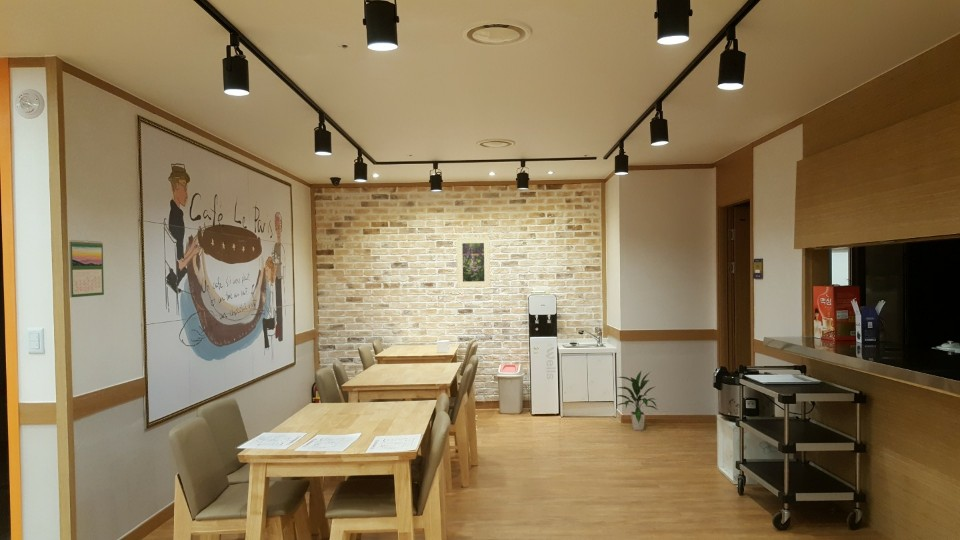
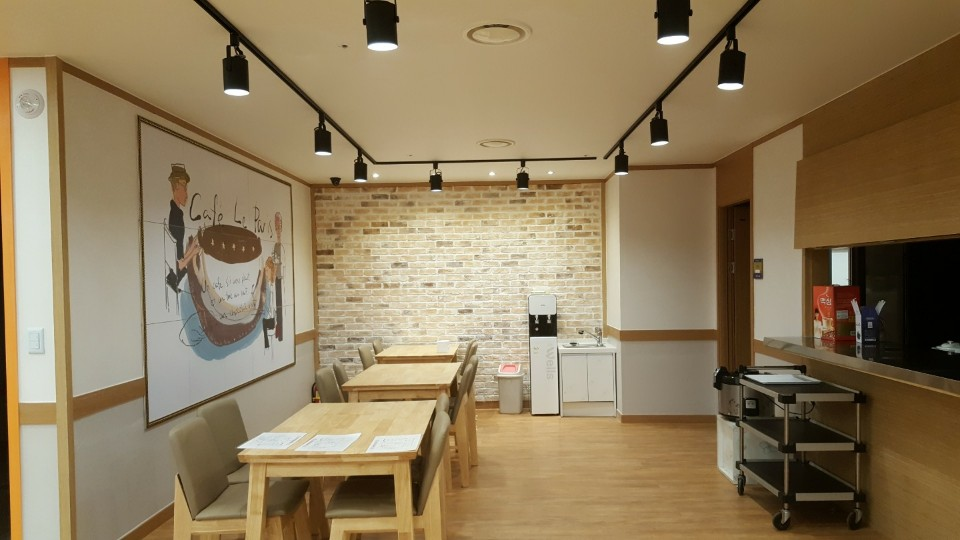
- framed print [456,236,491,288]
- indoor plant [616,370,659,431]
- calendar [68,239,105,298]
